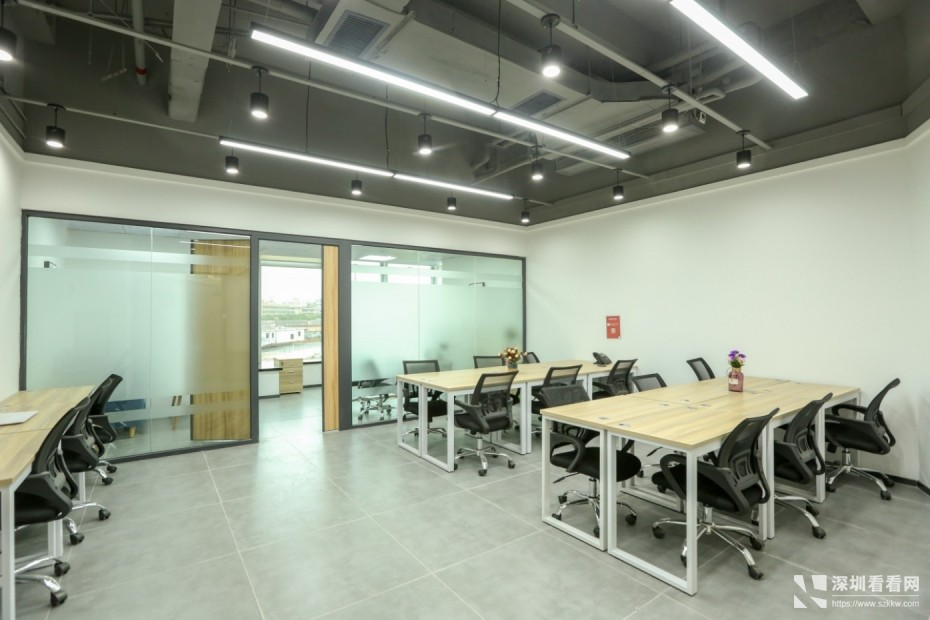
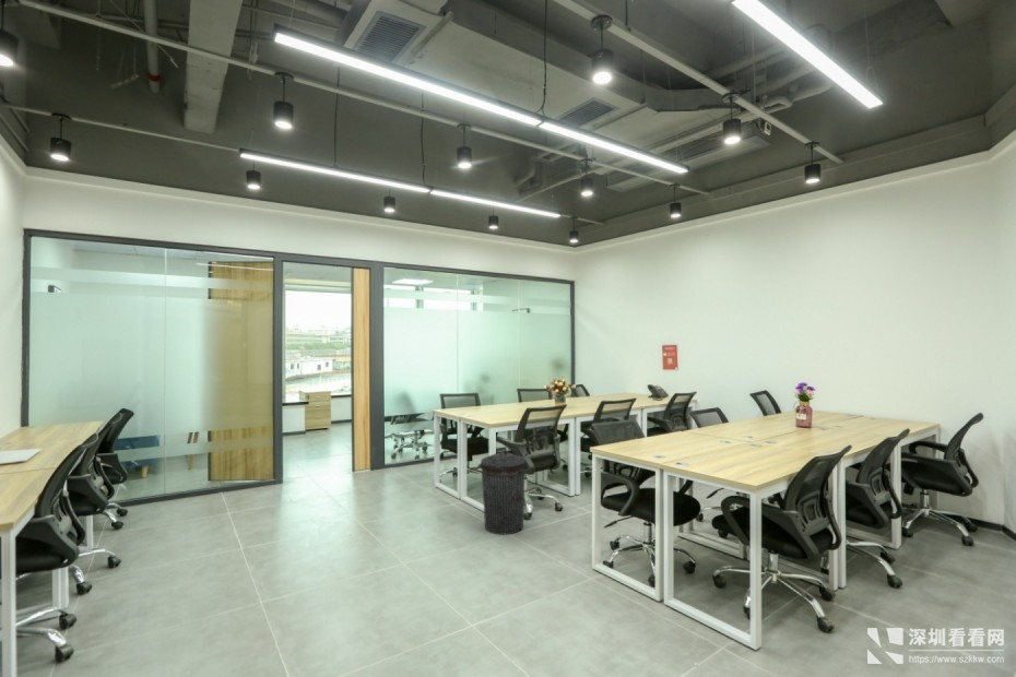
+ trash can [477,449,530,536]
